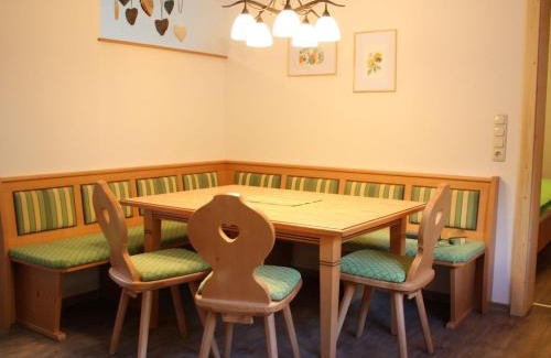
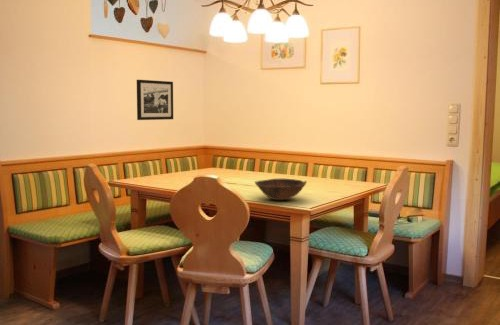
+ picture frame [136,79,174,121]
+ bowl [254,178,308,201]
